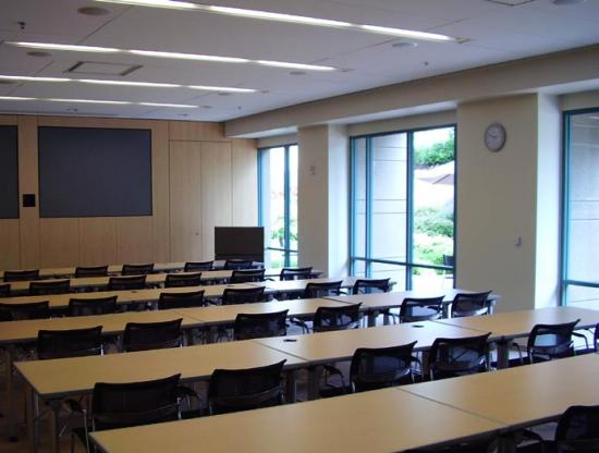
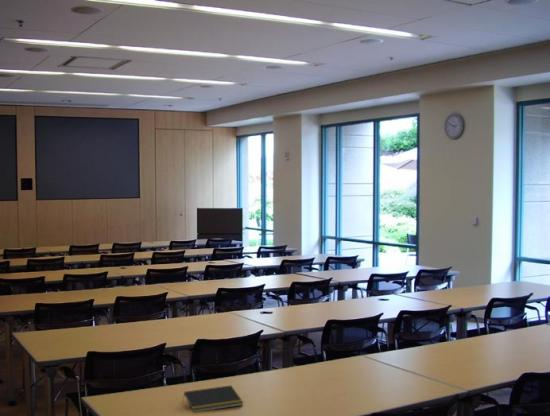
+ notepad [182,384,244,414]
